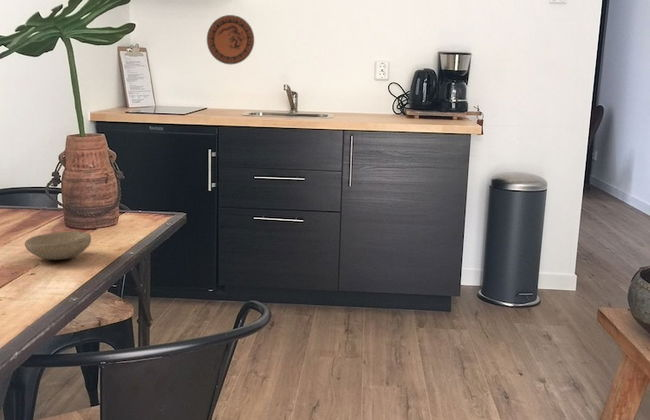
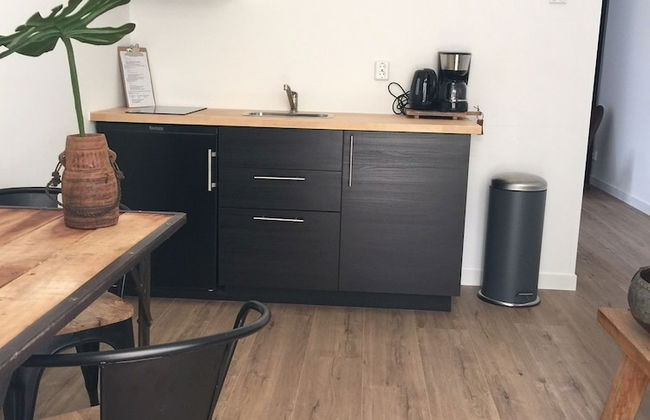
- bowl [24,230,92,261]
- decorative plate [206,14,255,65]
